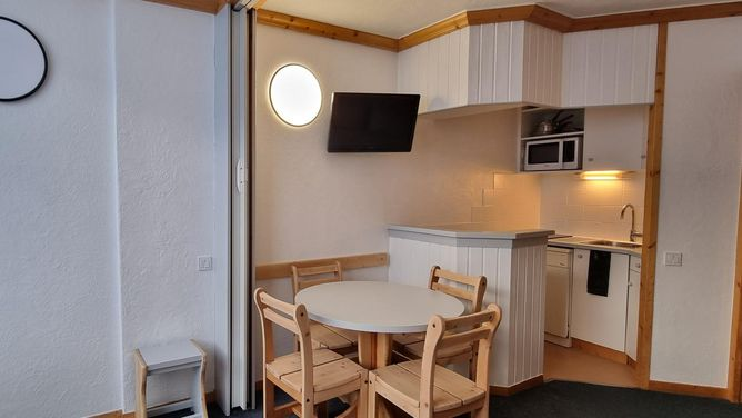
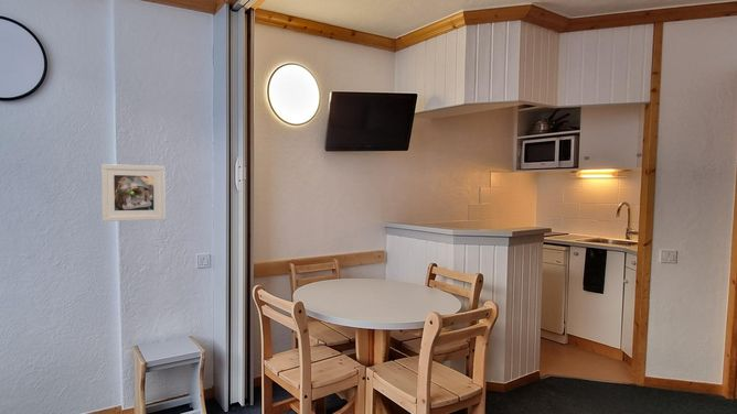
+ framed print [100,163,165,222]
